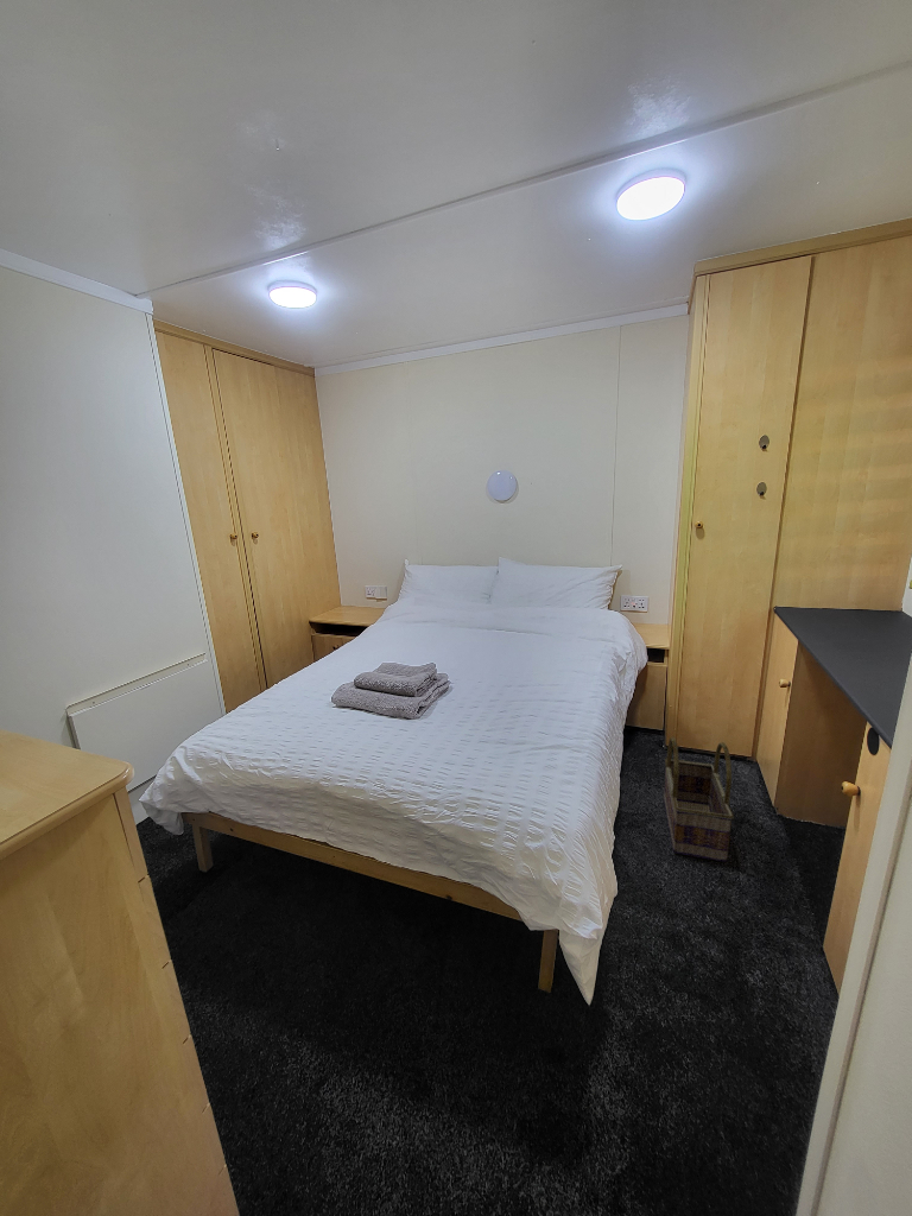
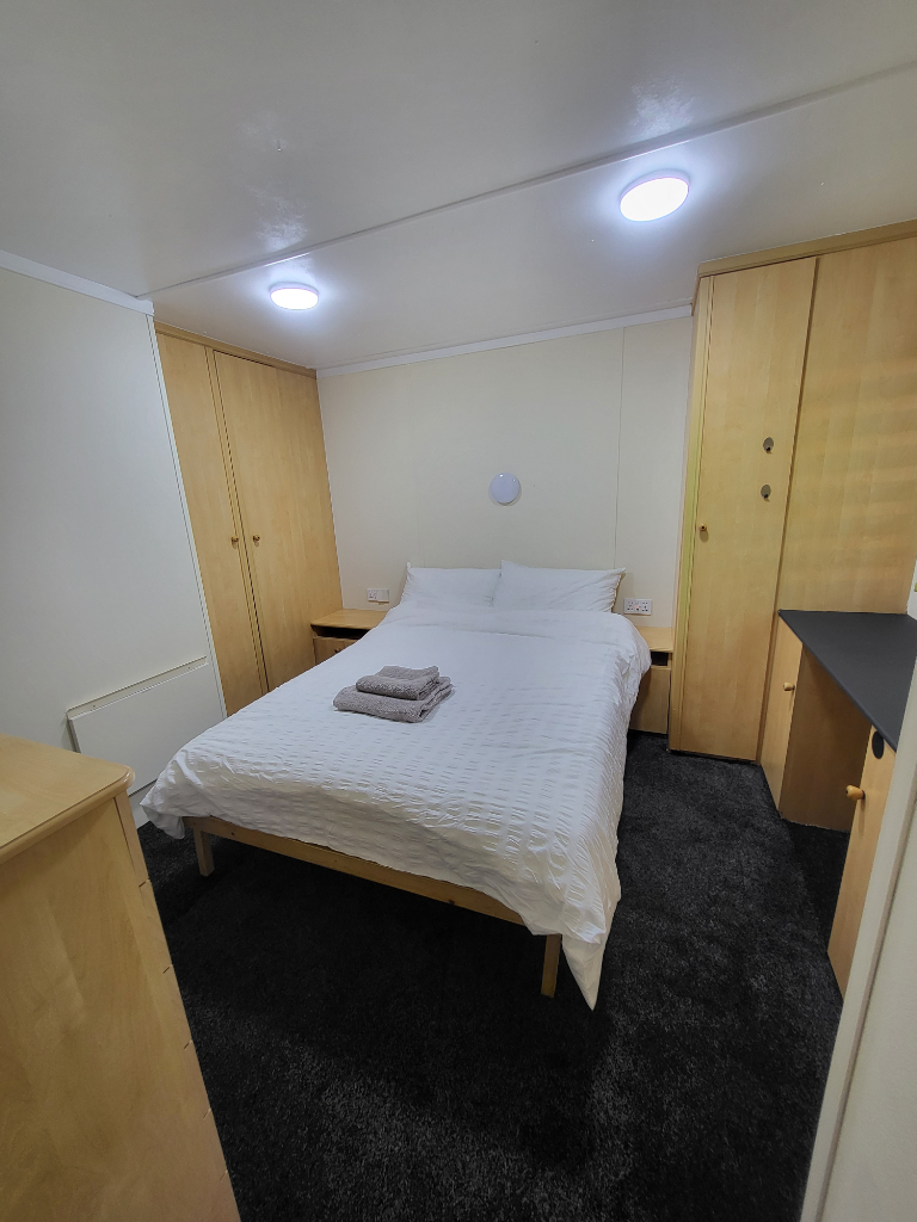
- basket [663,736,735,863]
